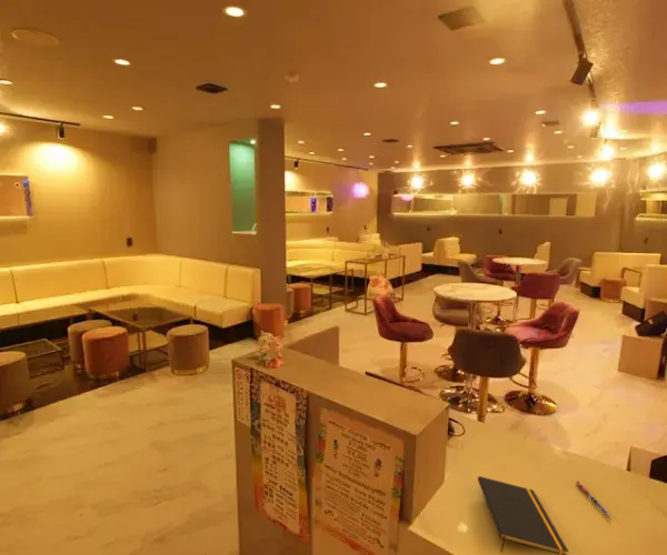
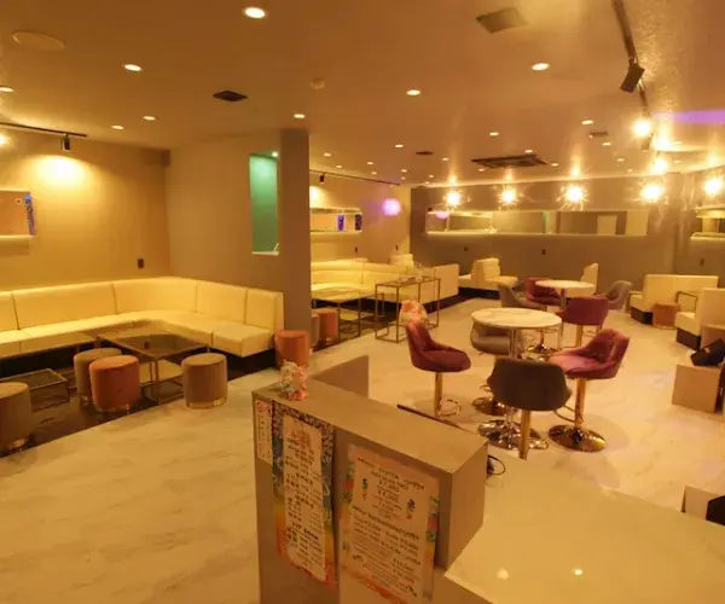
- notepad [477,475,569,555]
- pen [575,480,611,517]
